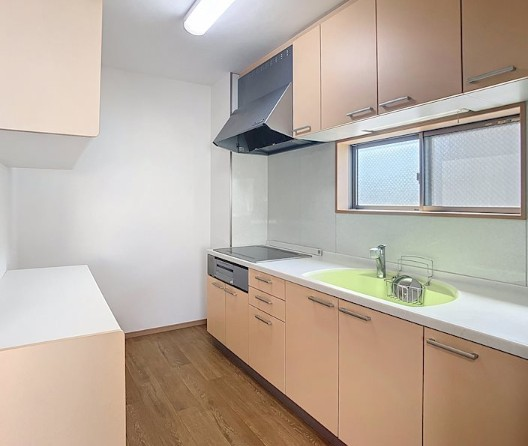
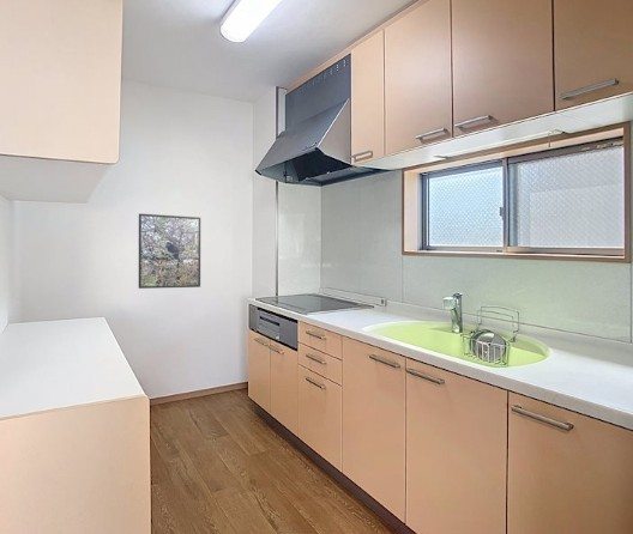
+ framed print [138,212,201,290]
